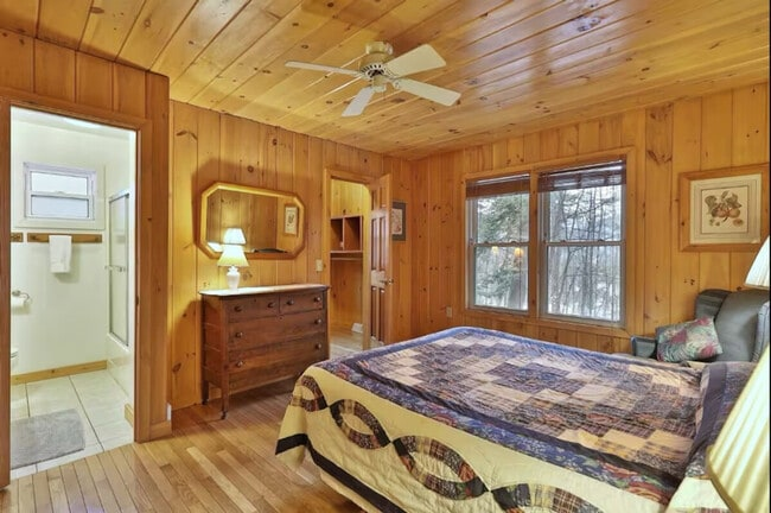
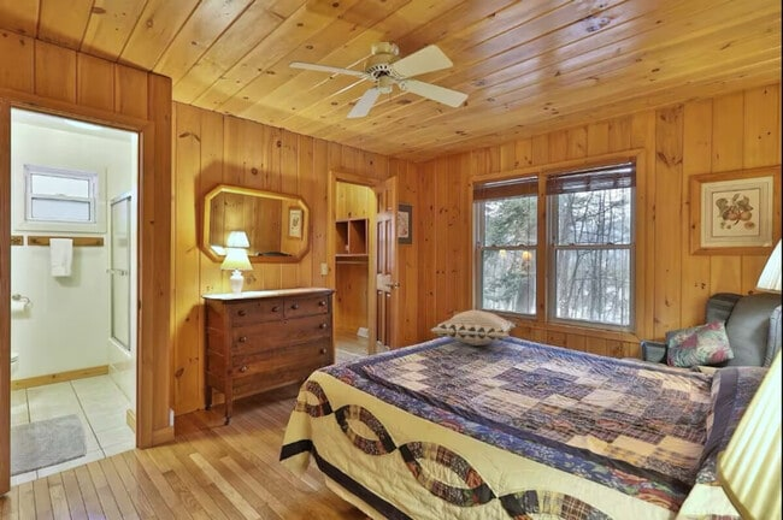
+ decorative pillow [429,308,519,347]
